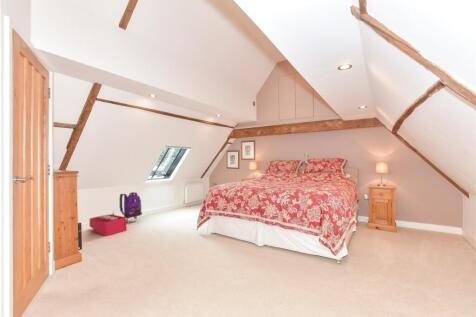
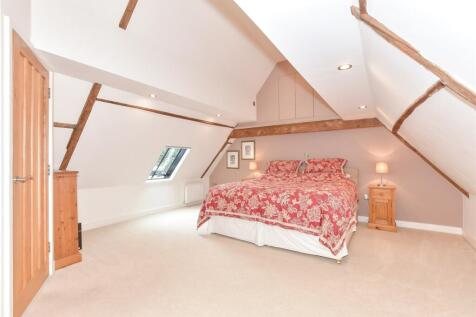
- storage bin [89,211,128,237]
- backpack [119,191,143,224]
